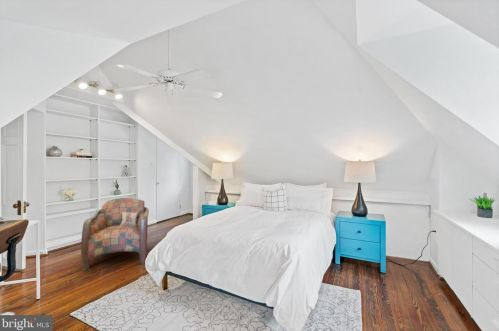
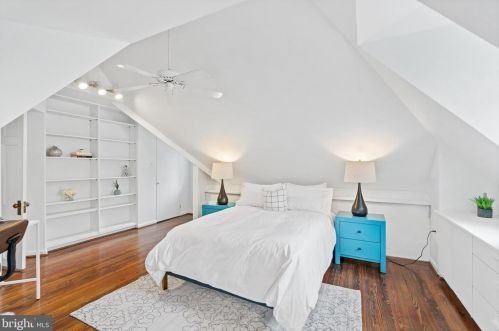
- armchair [80,197,150,272]
